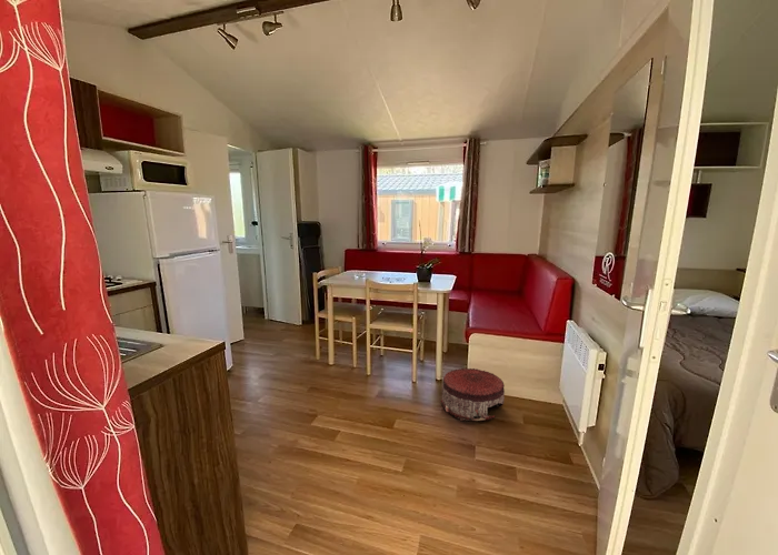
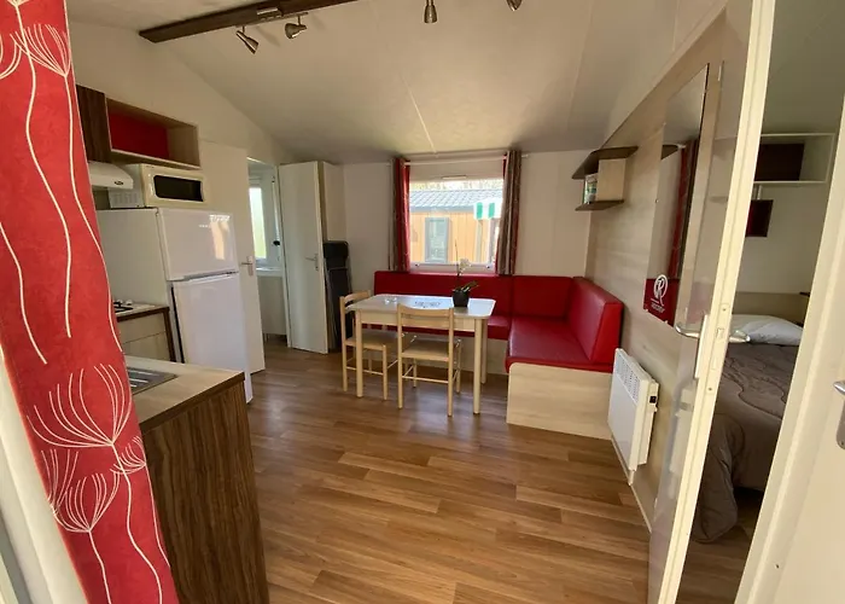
- pouf [439,367,506,422]
